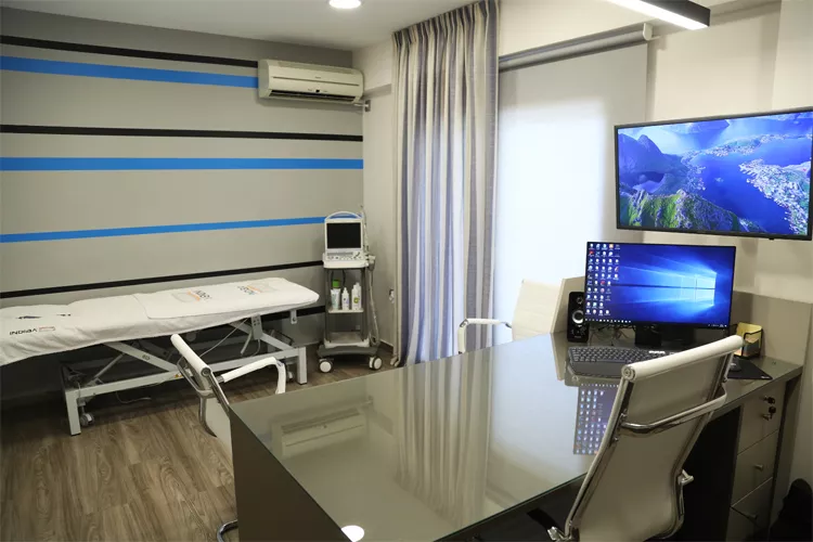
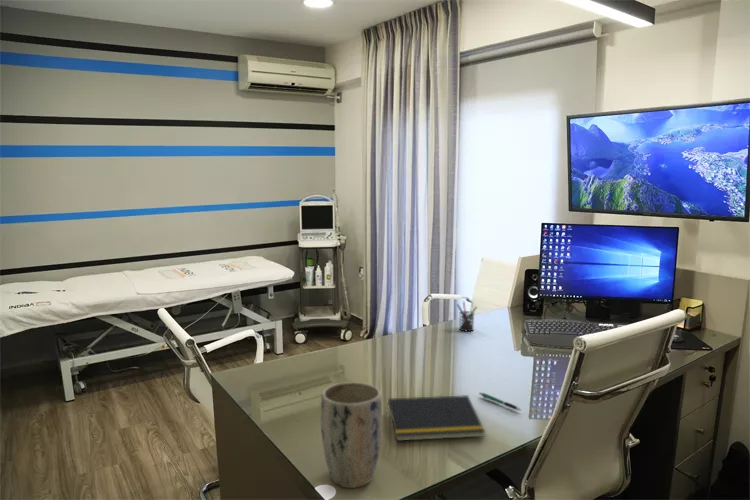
+ pen holder [456,301,478,332]
+ pen [478,391,522,411]
+ plant pot [320,381,383,489]
+ notepad [385,394,486,442]
